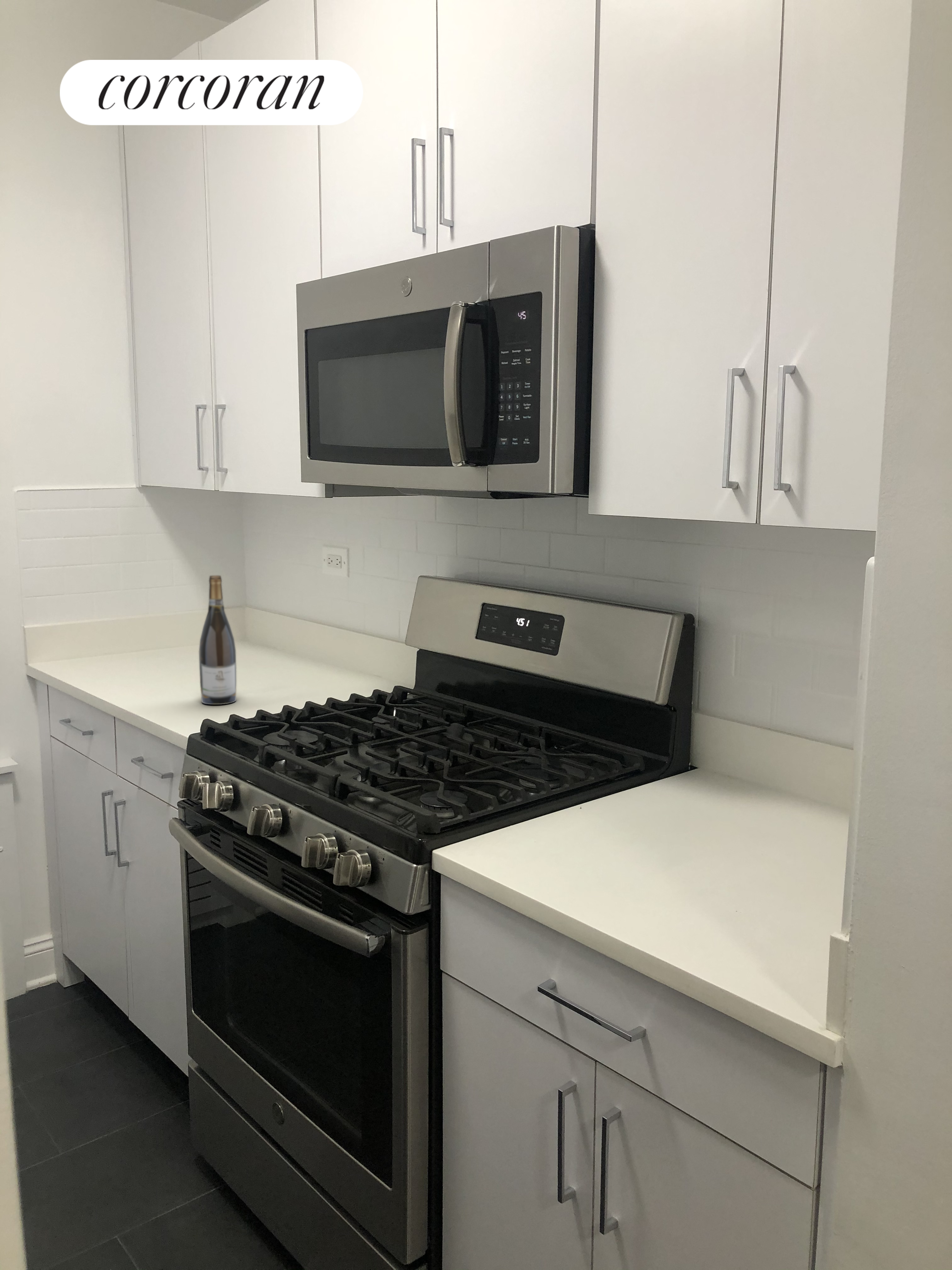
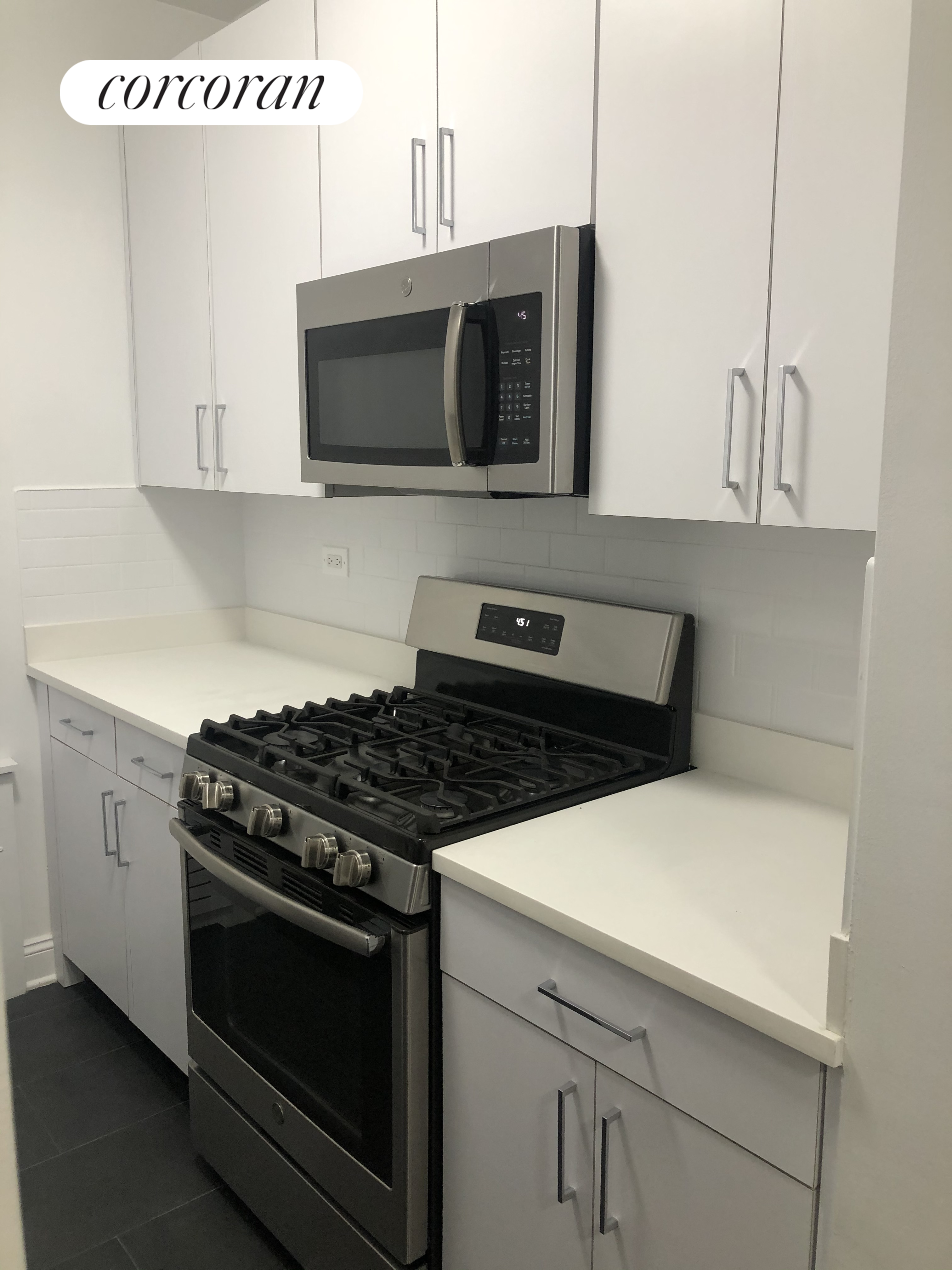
- wine bottle [199,575,237,705]
